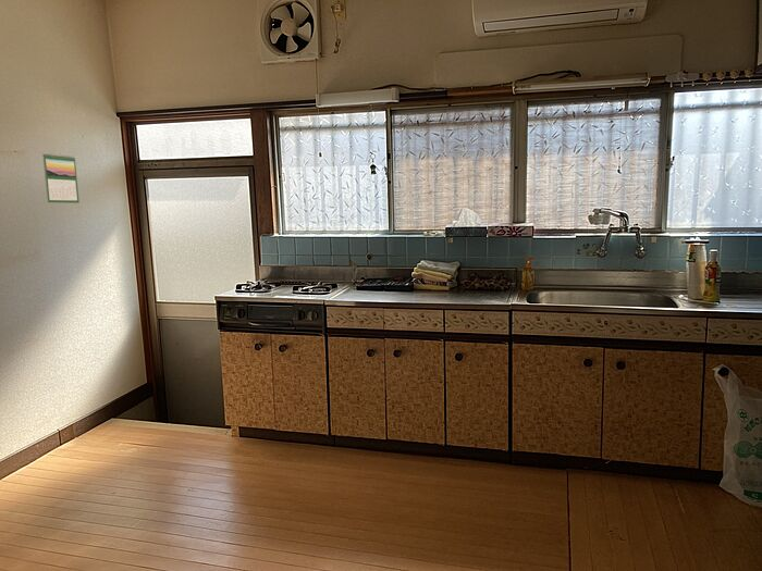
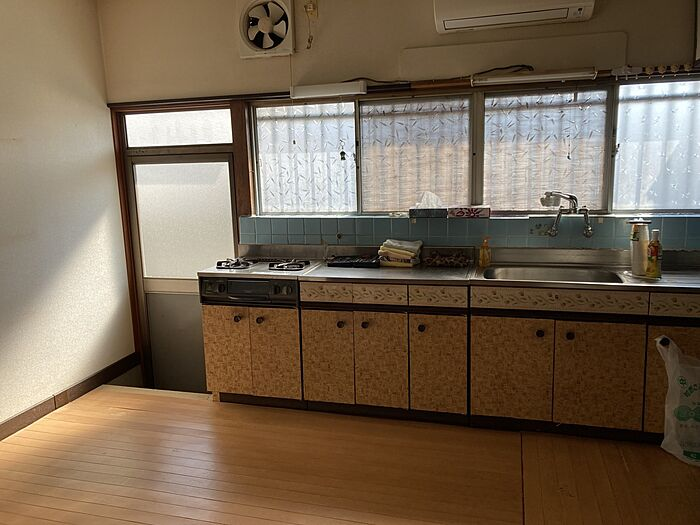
- calendar [41,152,81,204]
